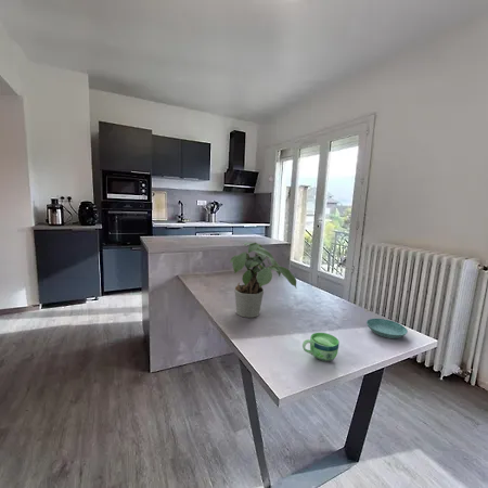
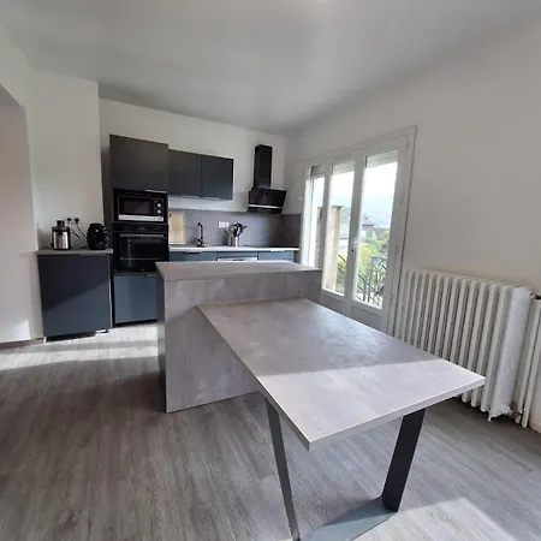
- potted plant [229,242,297,319]
- saucer [365,318,409,339]
- cup [301,332,341,362]
